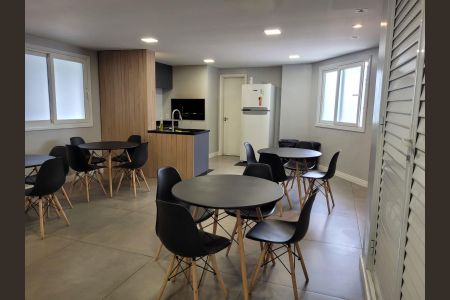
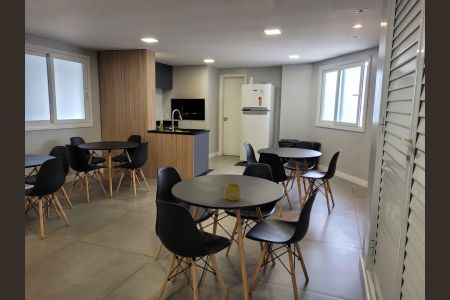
+ mug [220,183,241,201]
